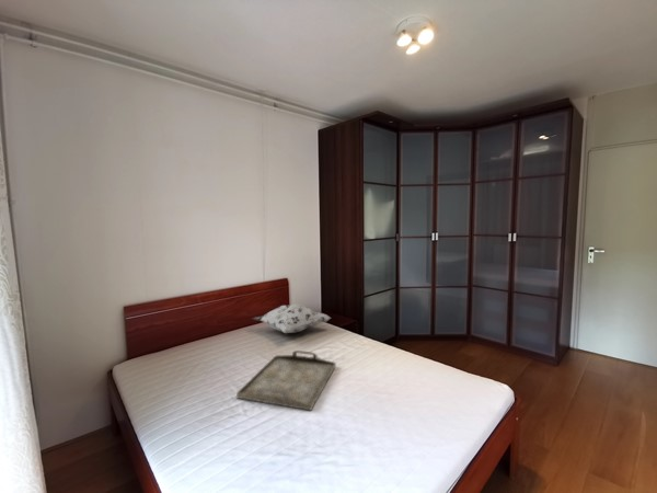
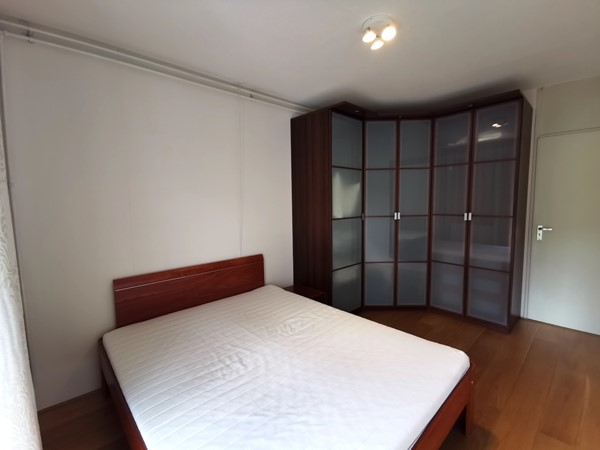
- serving tray [235,349,337,412]
- decorative pillow [252,303,332,334]
